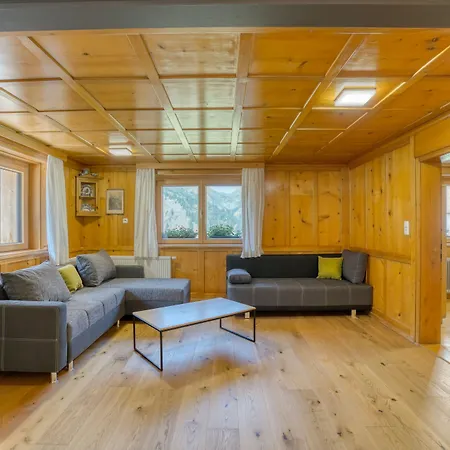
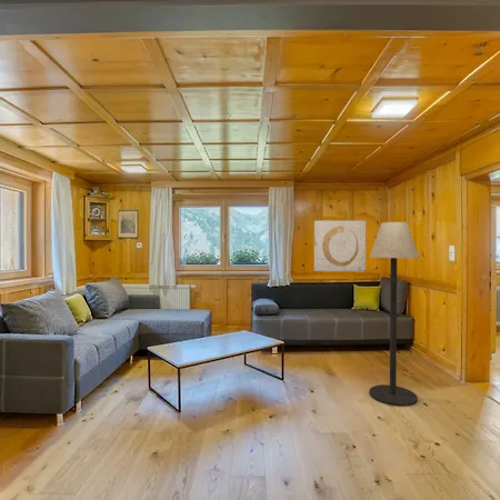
+ floor lamp [369,221,420,408]
+ wall art [313,219,367,272]
